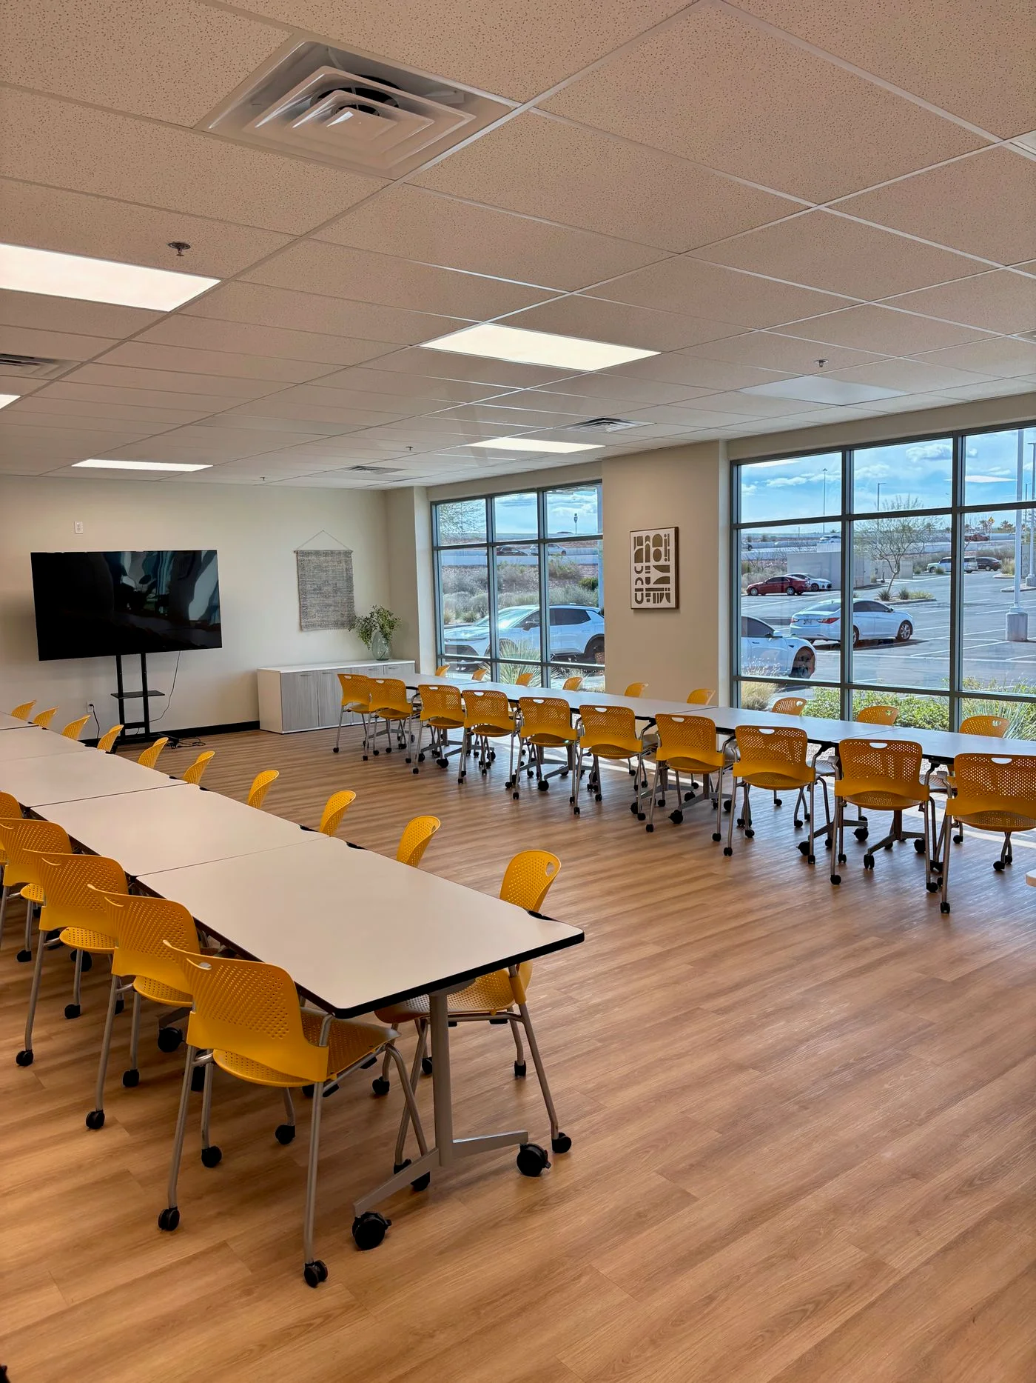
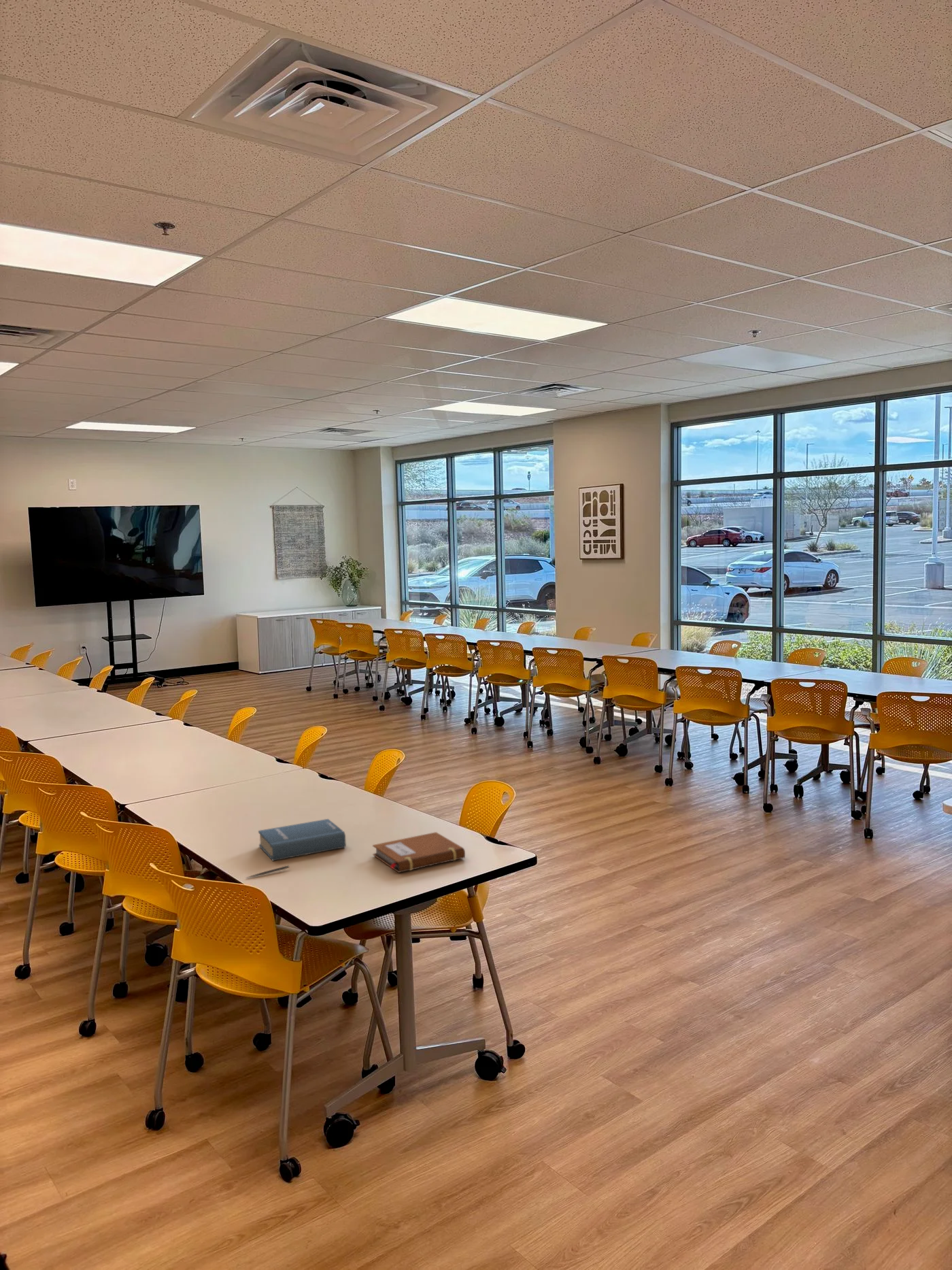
+ hardback book [258,818,347,862]
+ notebook [372,831,466,873]
+ pen [245,865,290,879]
